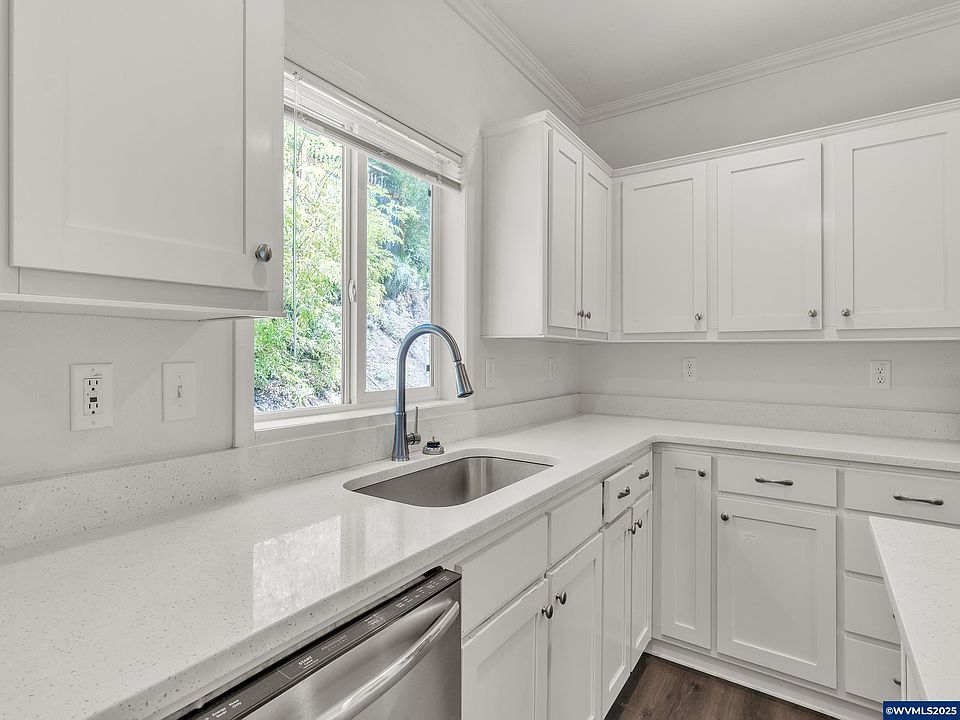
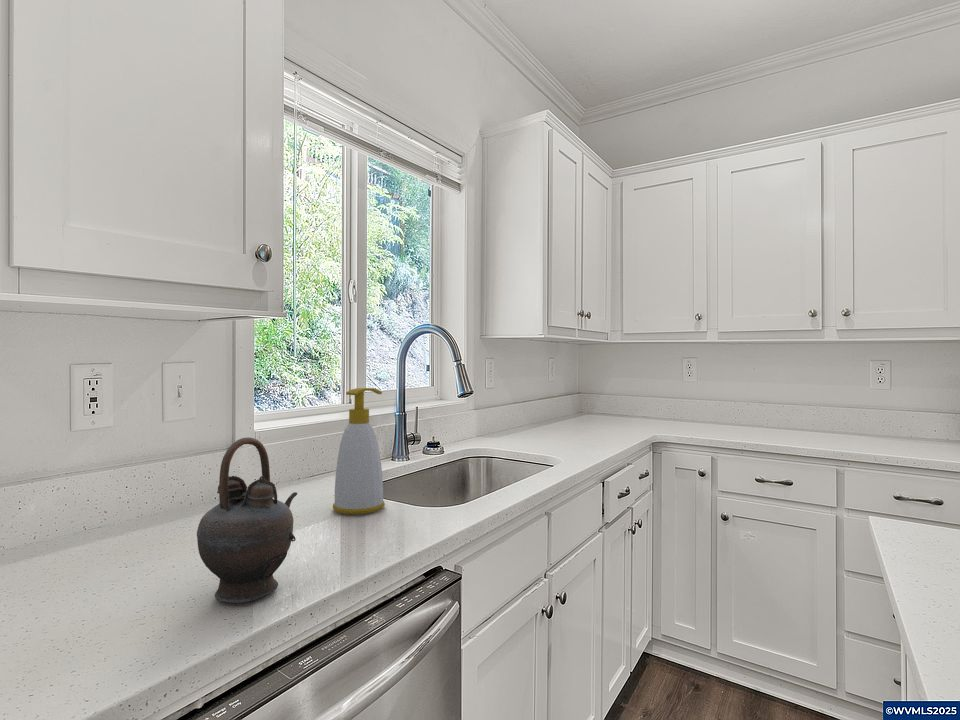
+ soap bottle [332,387,386,515]
+ teapot [196,436,298,604]
